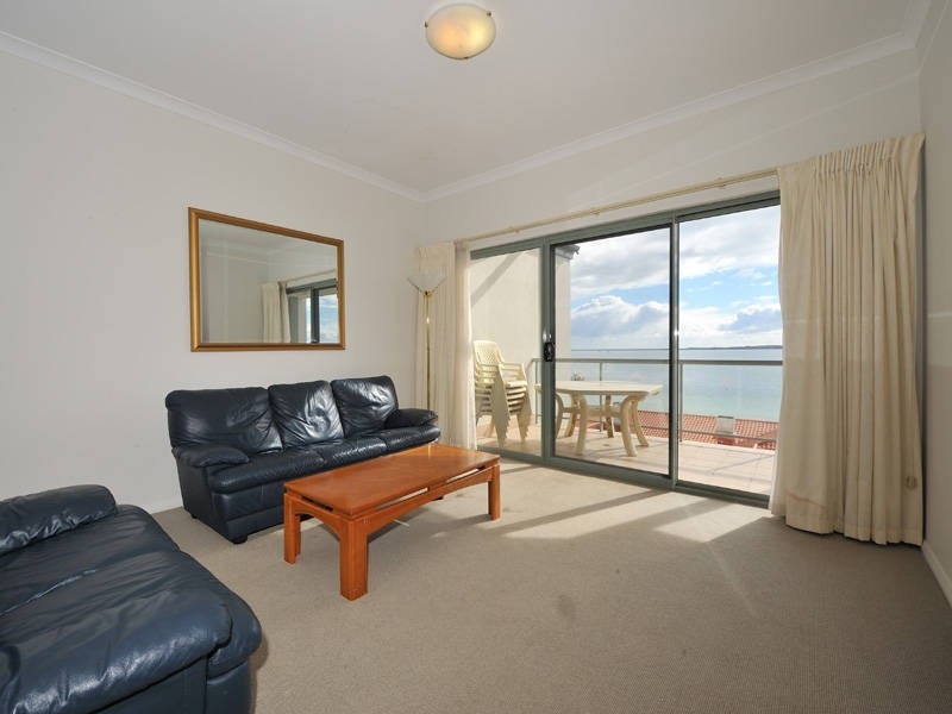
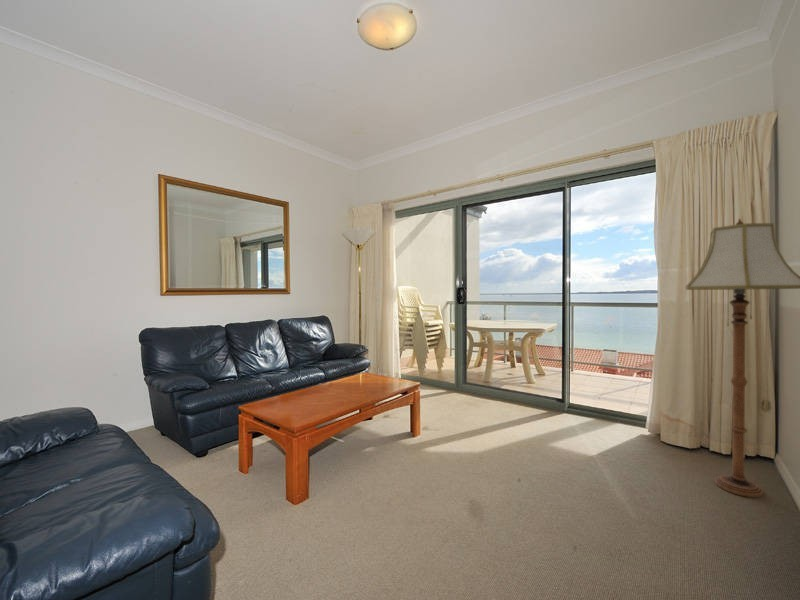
+ floor lamp [684,218,800,498]
